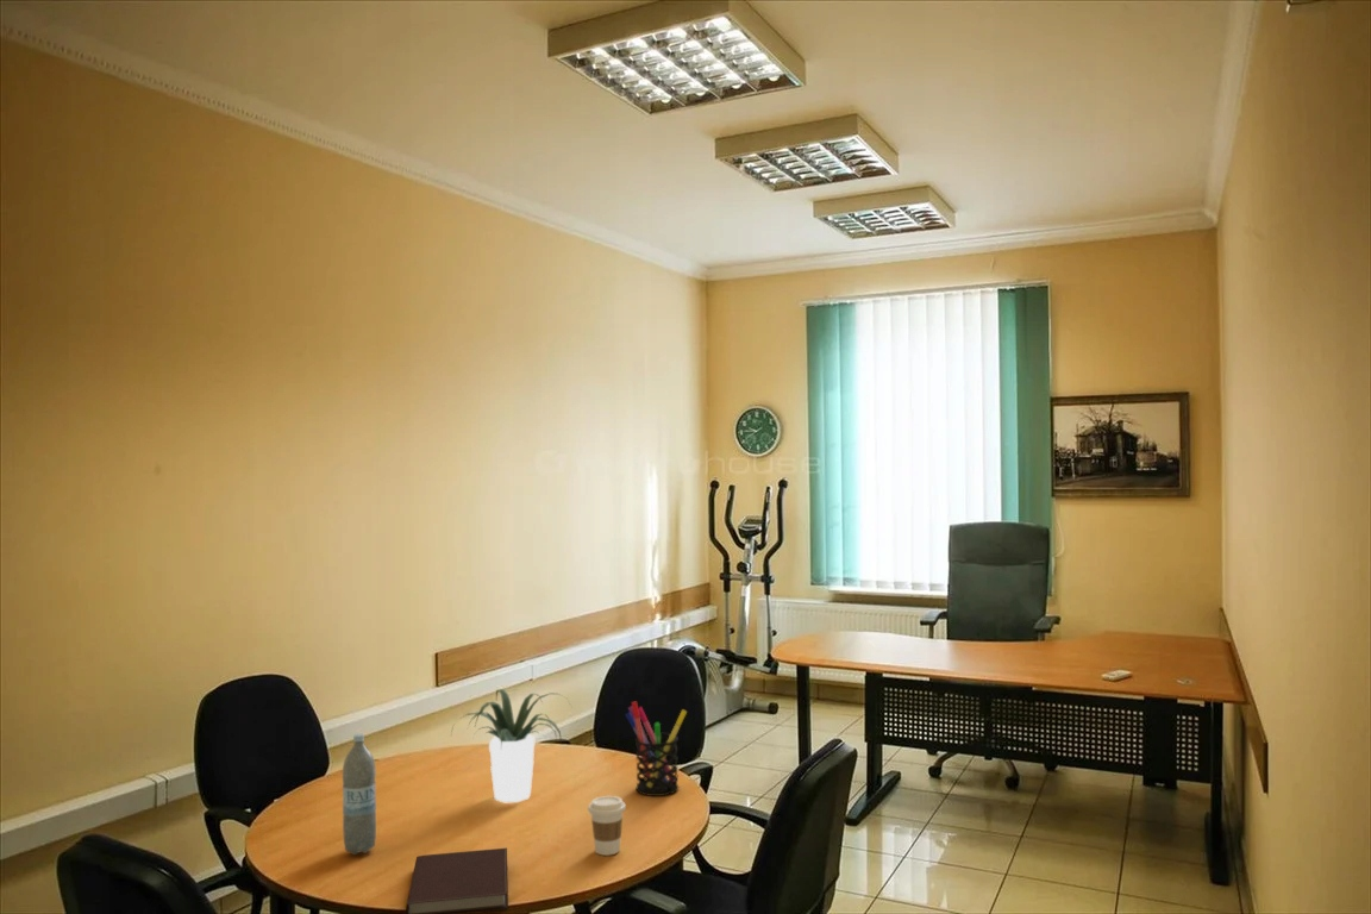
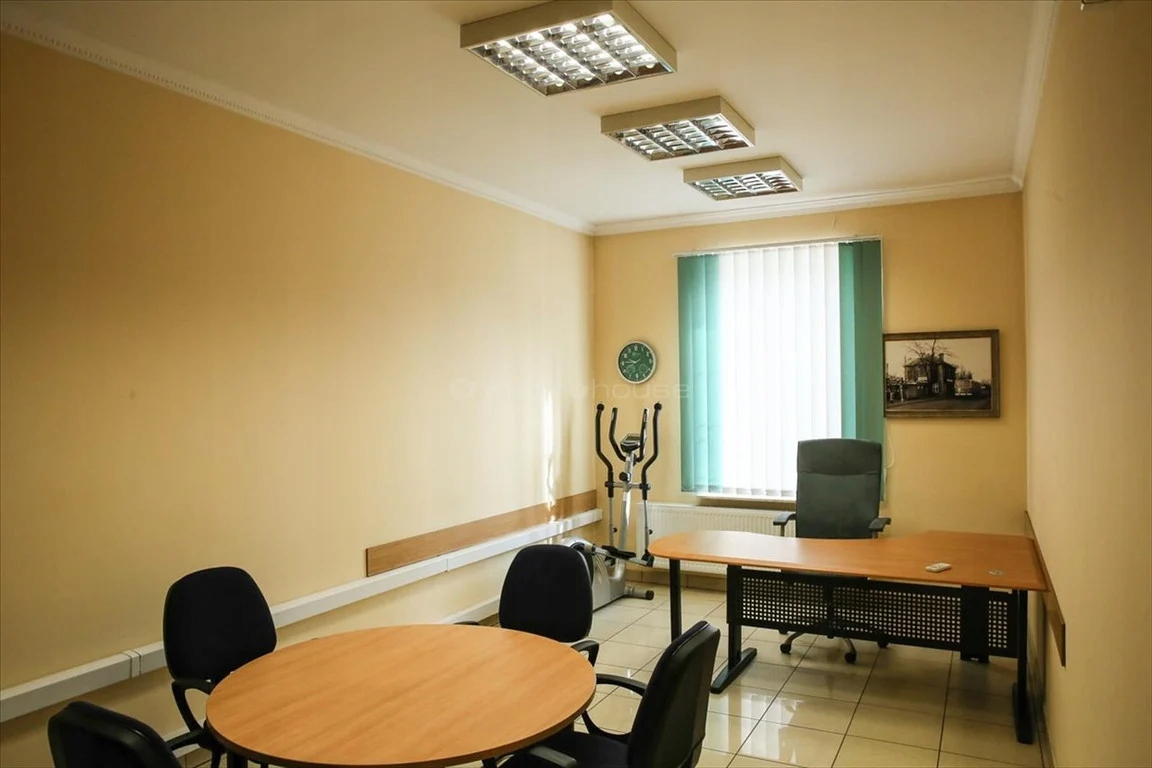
- coffee cup [587,795,627,857]
- water bottle [342,733,377,856]
- notebook [405,847,509,914]
- pen holder [624,701,688,797]
- potted plant [450,688,572,803]
